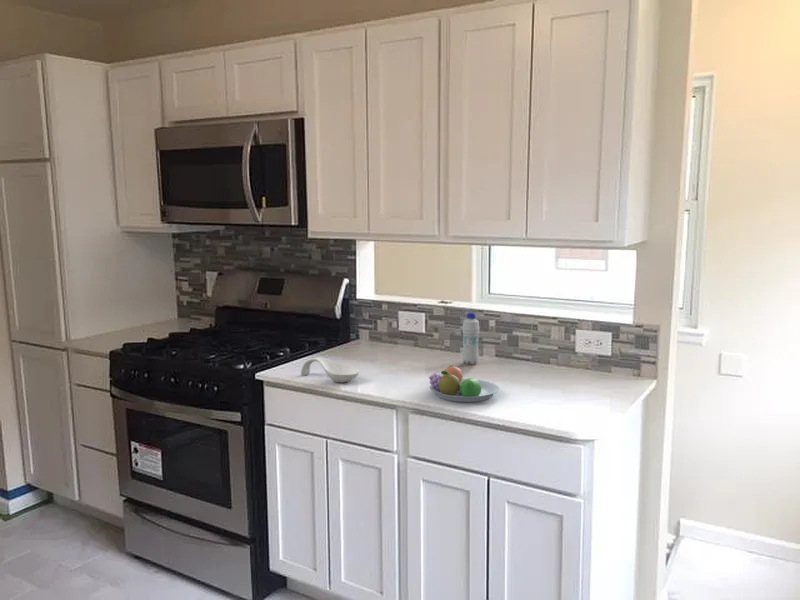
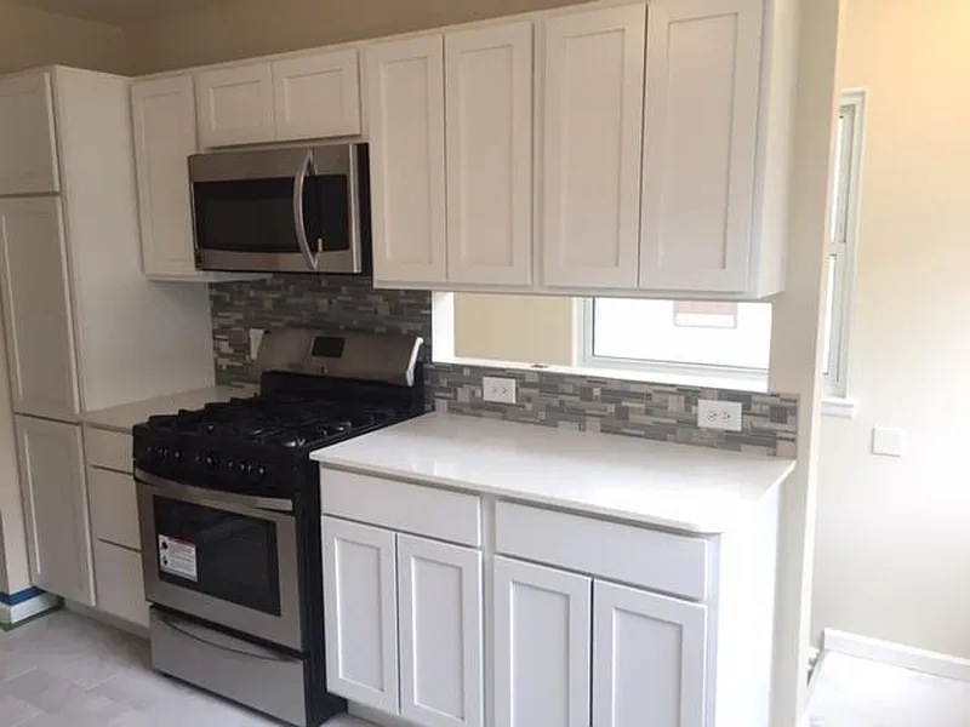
- fruit bowl [428,365,500,403]
- spoon rest [300,356,360,383]
- bottle [461,312,480,365]
